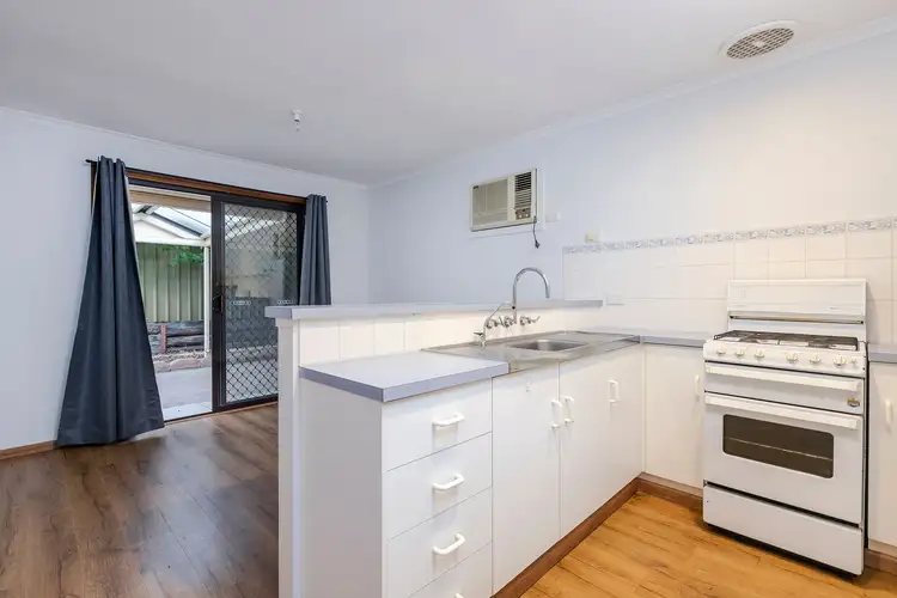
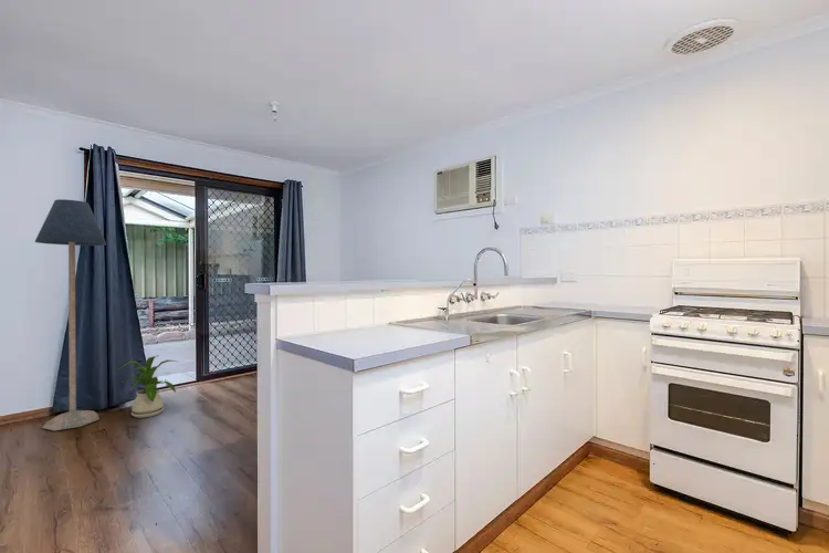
+ house plant [116,354,178,419]
+ floor lamp [33,198,107,431]
